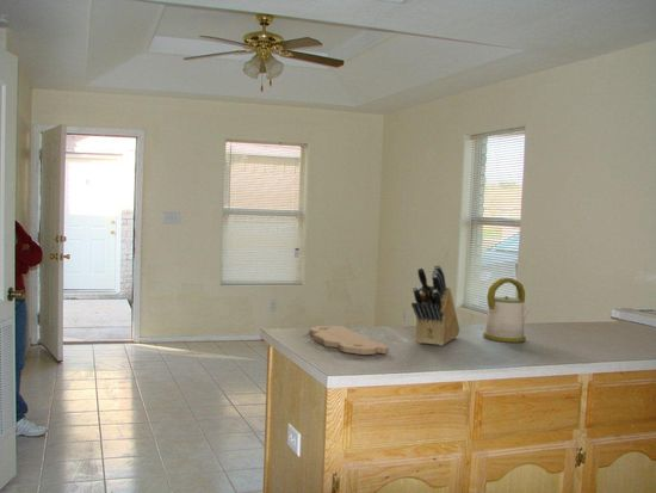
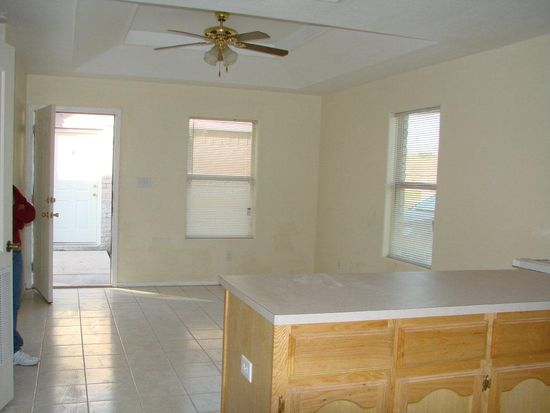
- kettle [482,277,531,344]
- cutting board [308,325,390,356]
- knife block [410,264,460,347]
